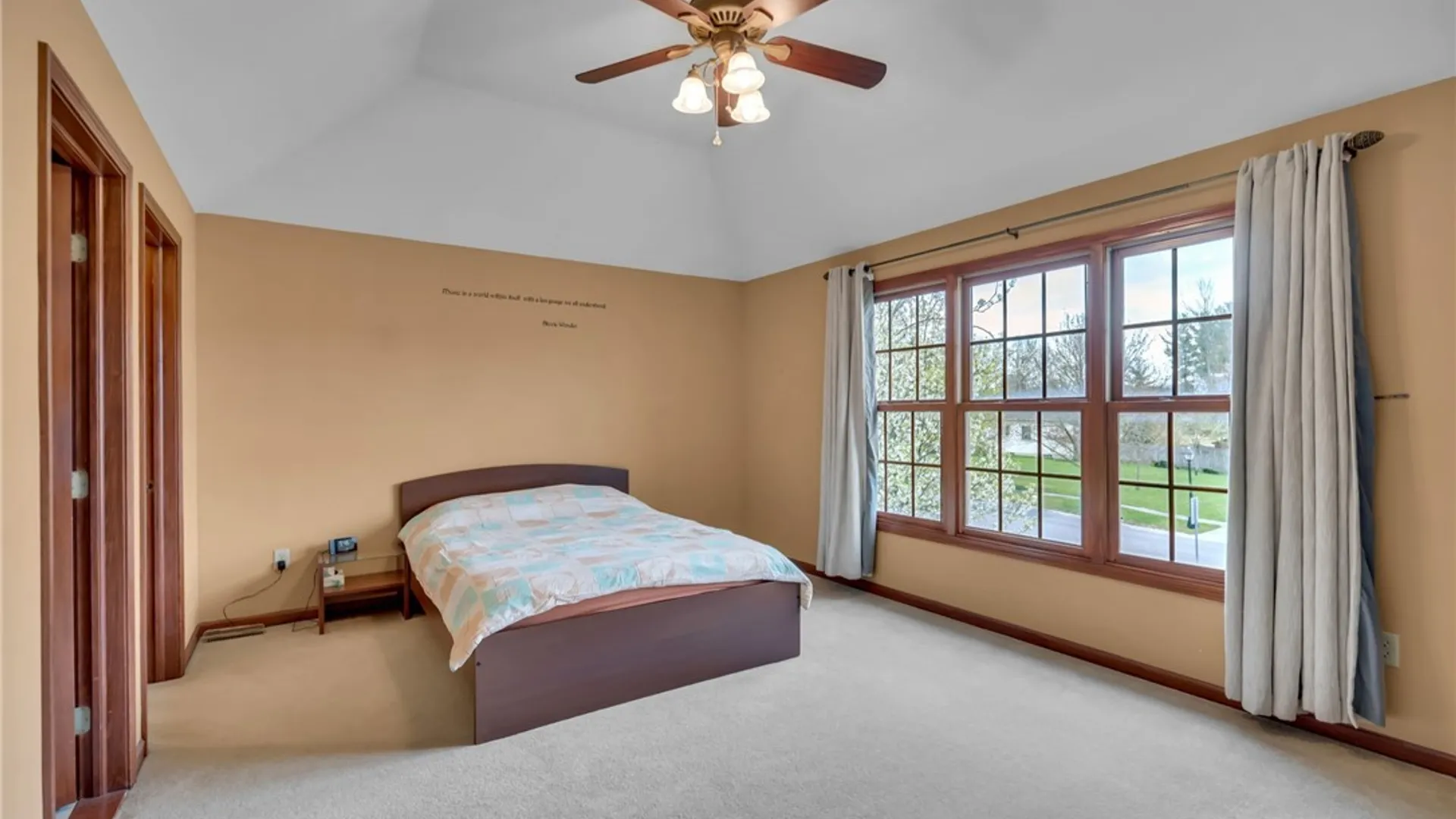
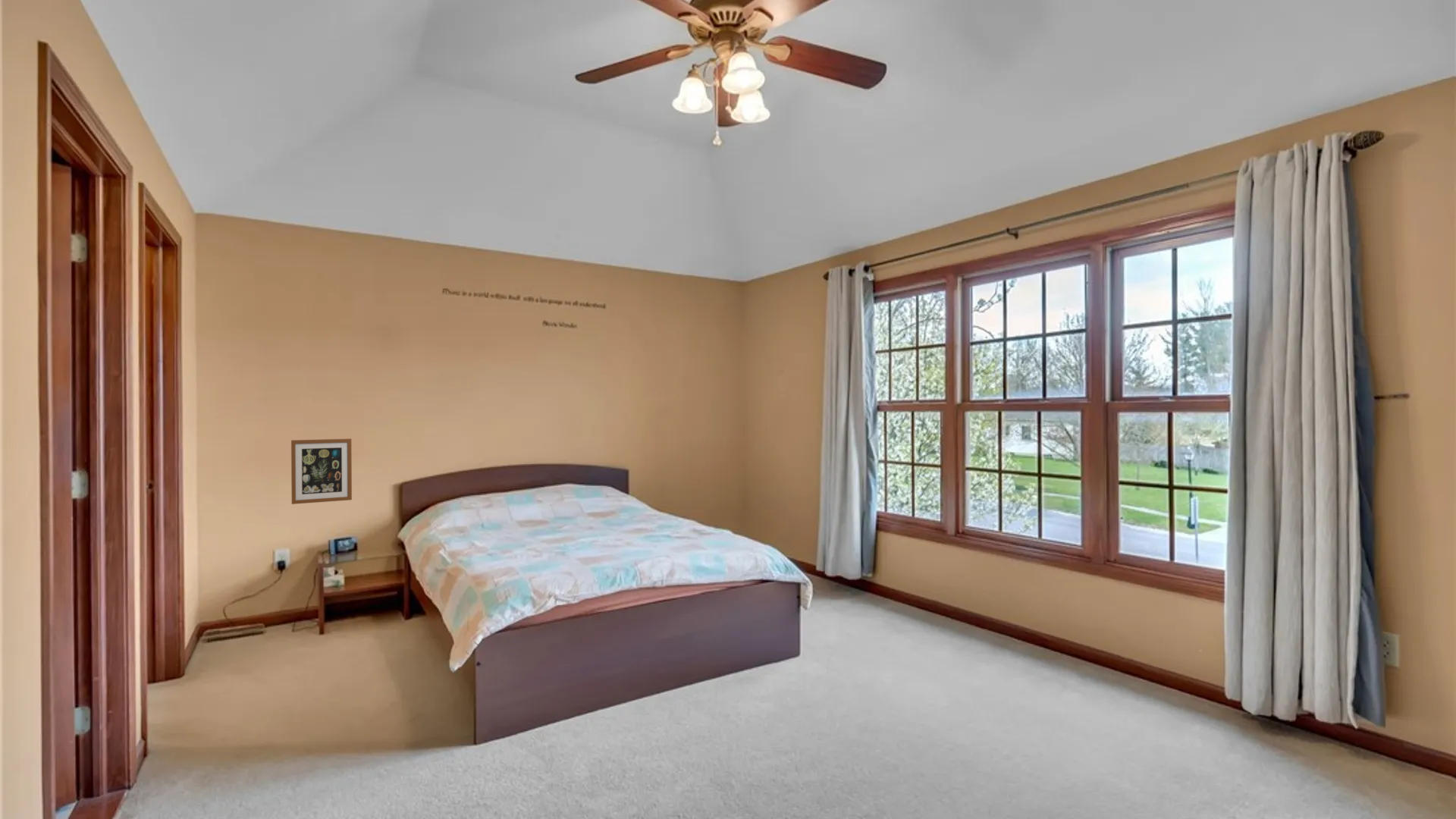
+ wall art [290,438,353,505]
